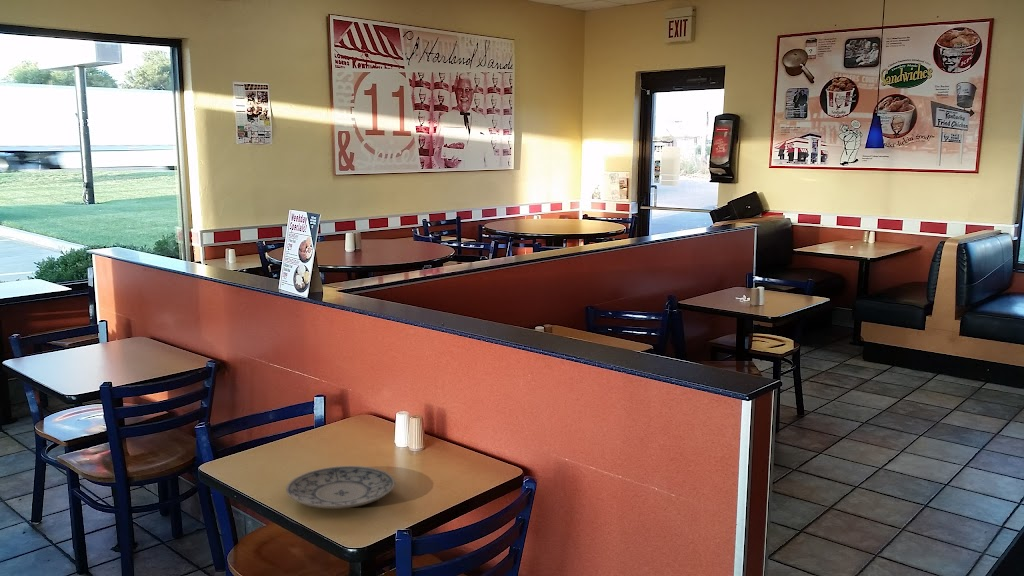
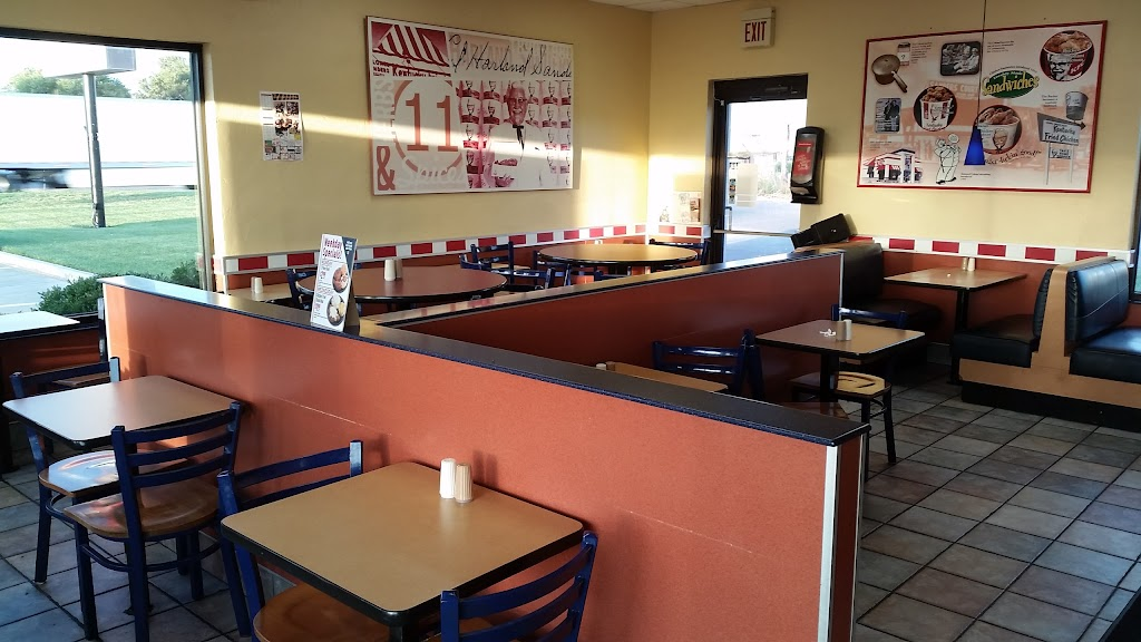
- plate [285,465,396,510]
